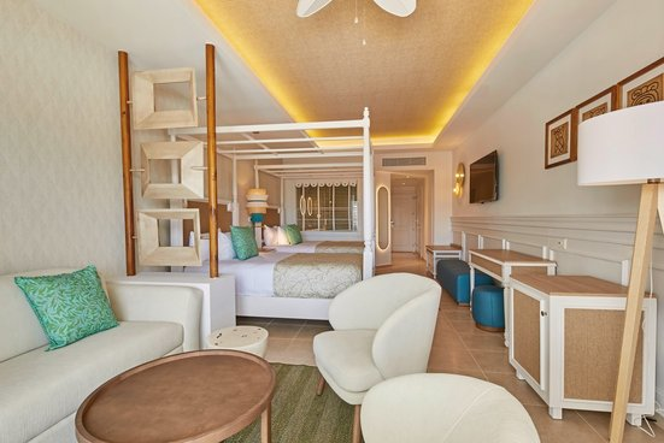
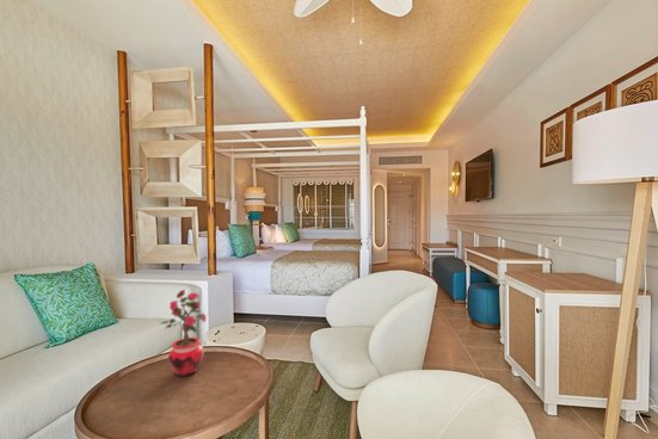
+ potted plant [158,289,209,378]
